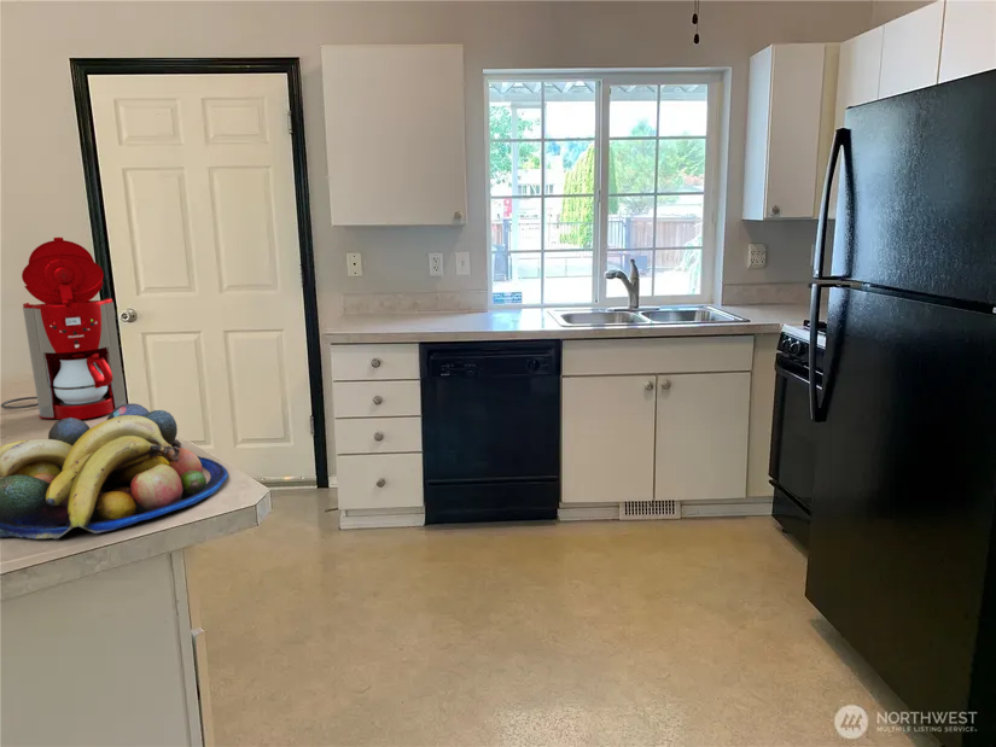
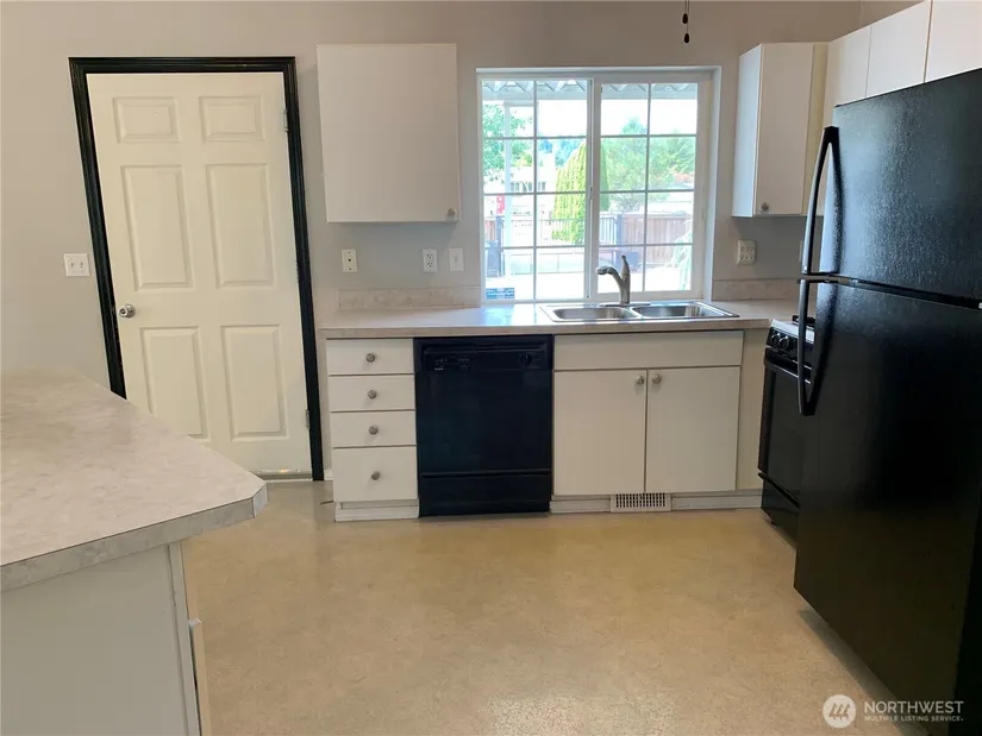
- coffee maker [0,237,128,420]
- fruit bowl [0,402,229,539]
